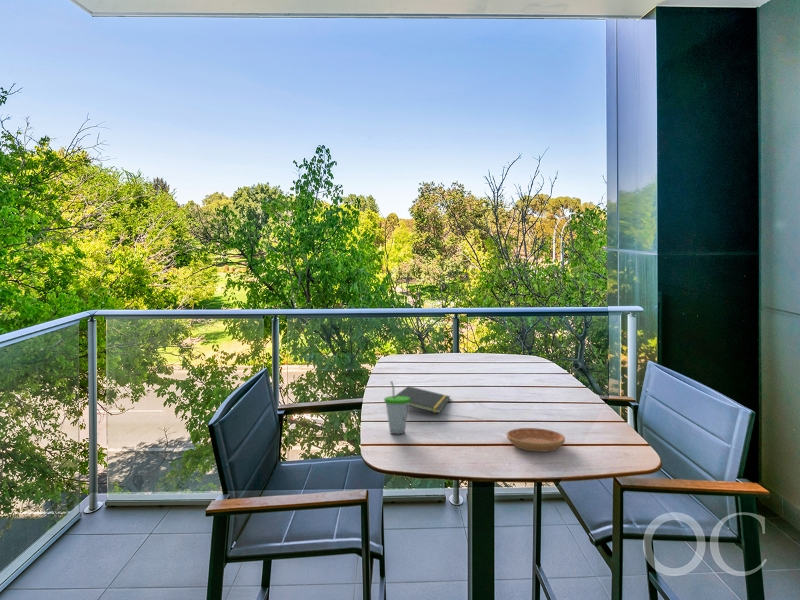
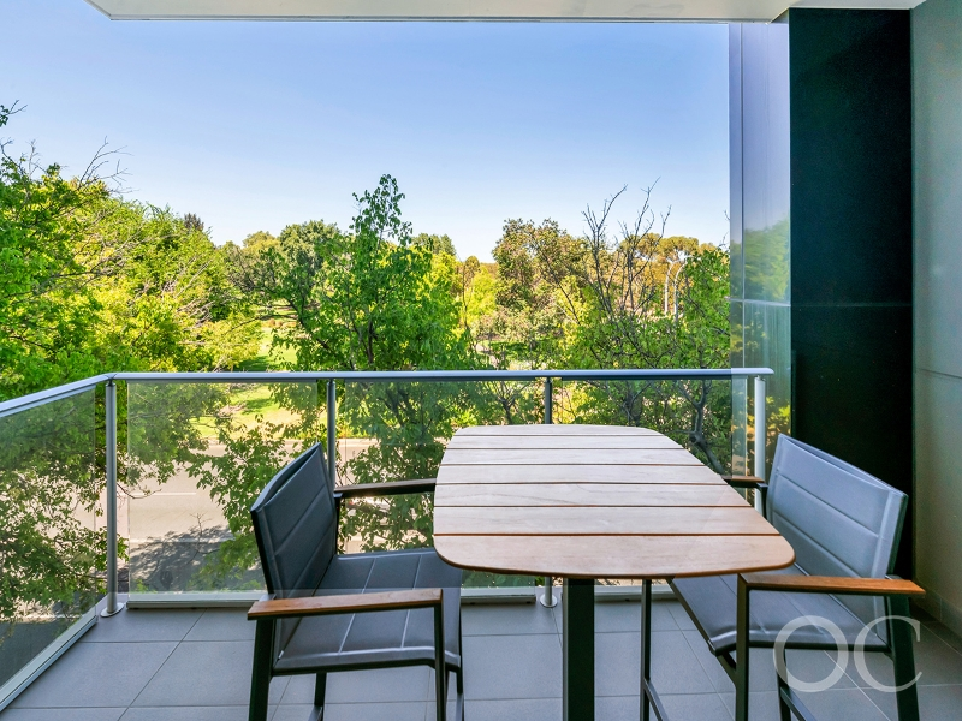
- saucer [506,427,566,453]
- cup [383,380,410,435]
- notepad [394,385,451,414]
